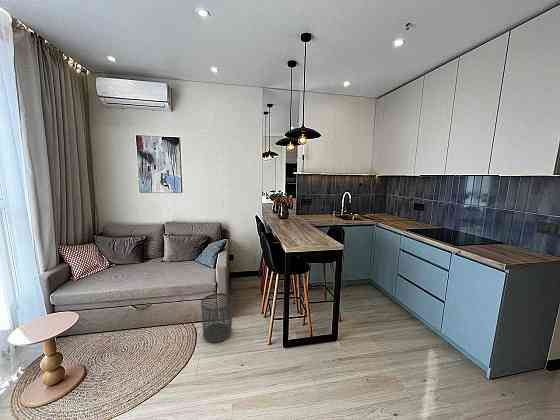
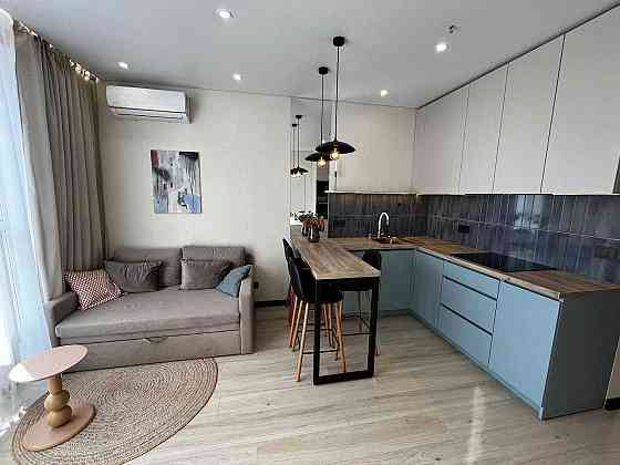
- waste bin [200,292,234,343]
